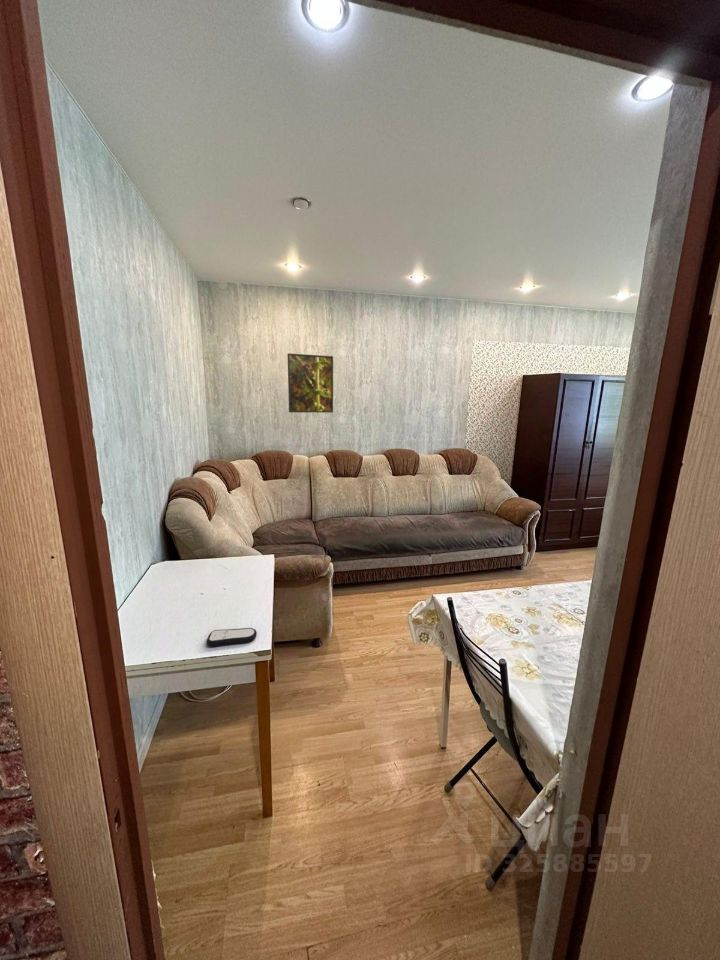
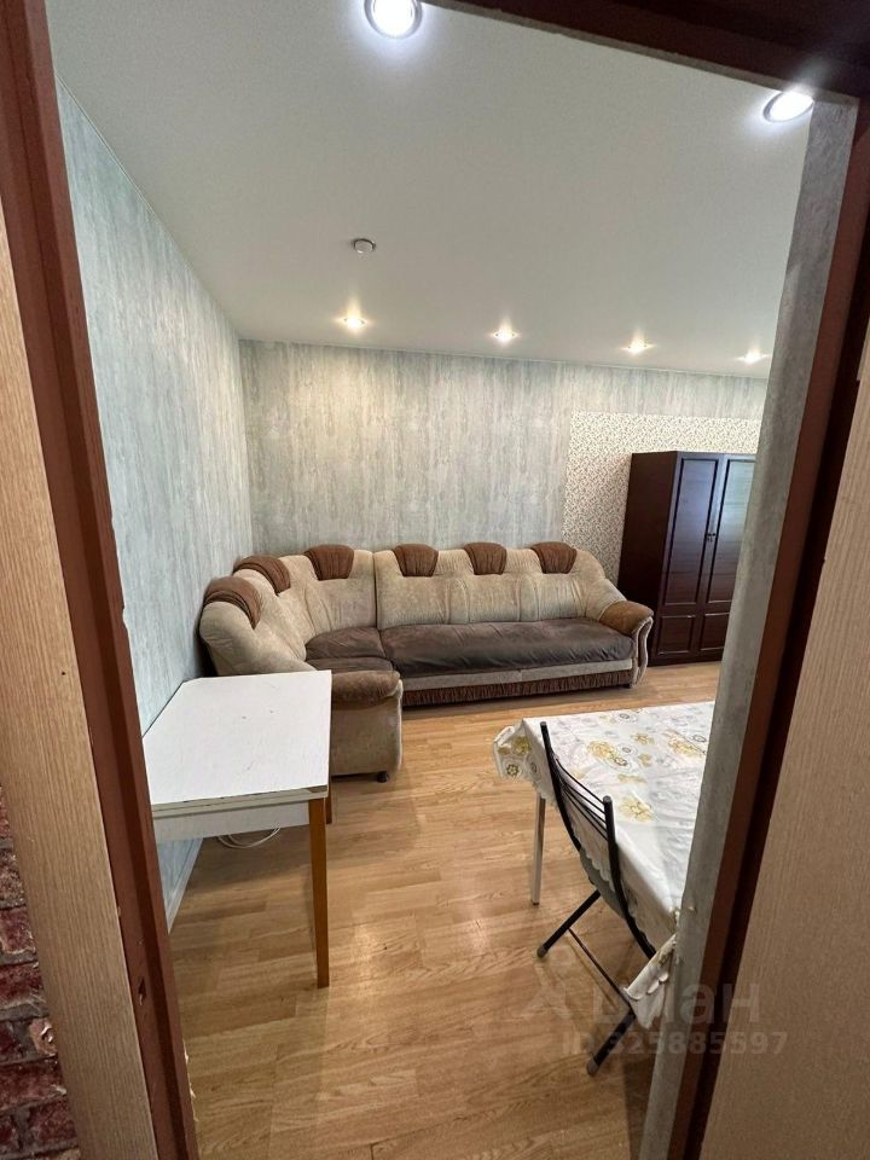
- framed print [286,352,334,414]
- remote control [206,627,258,647]
